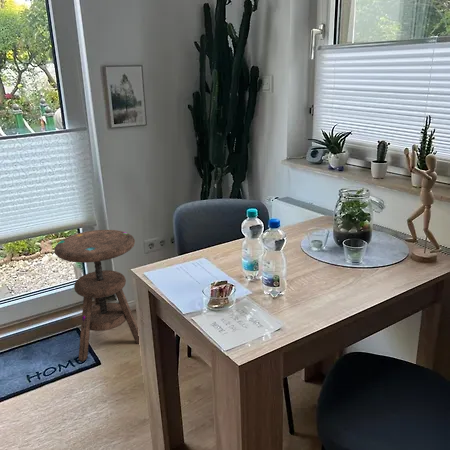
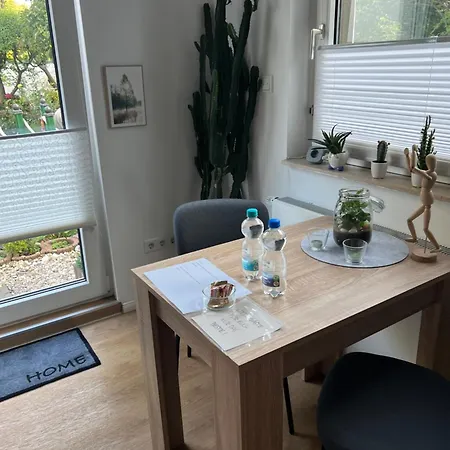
- side table [53,229,139,362]
